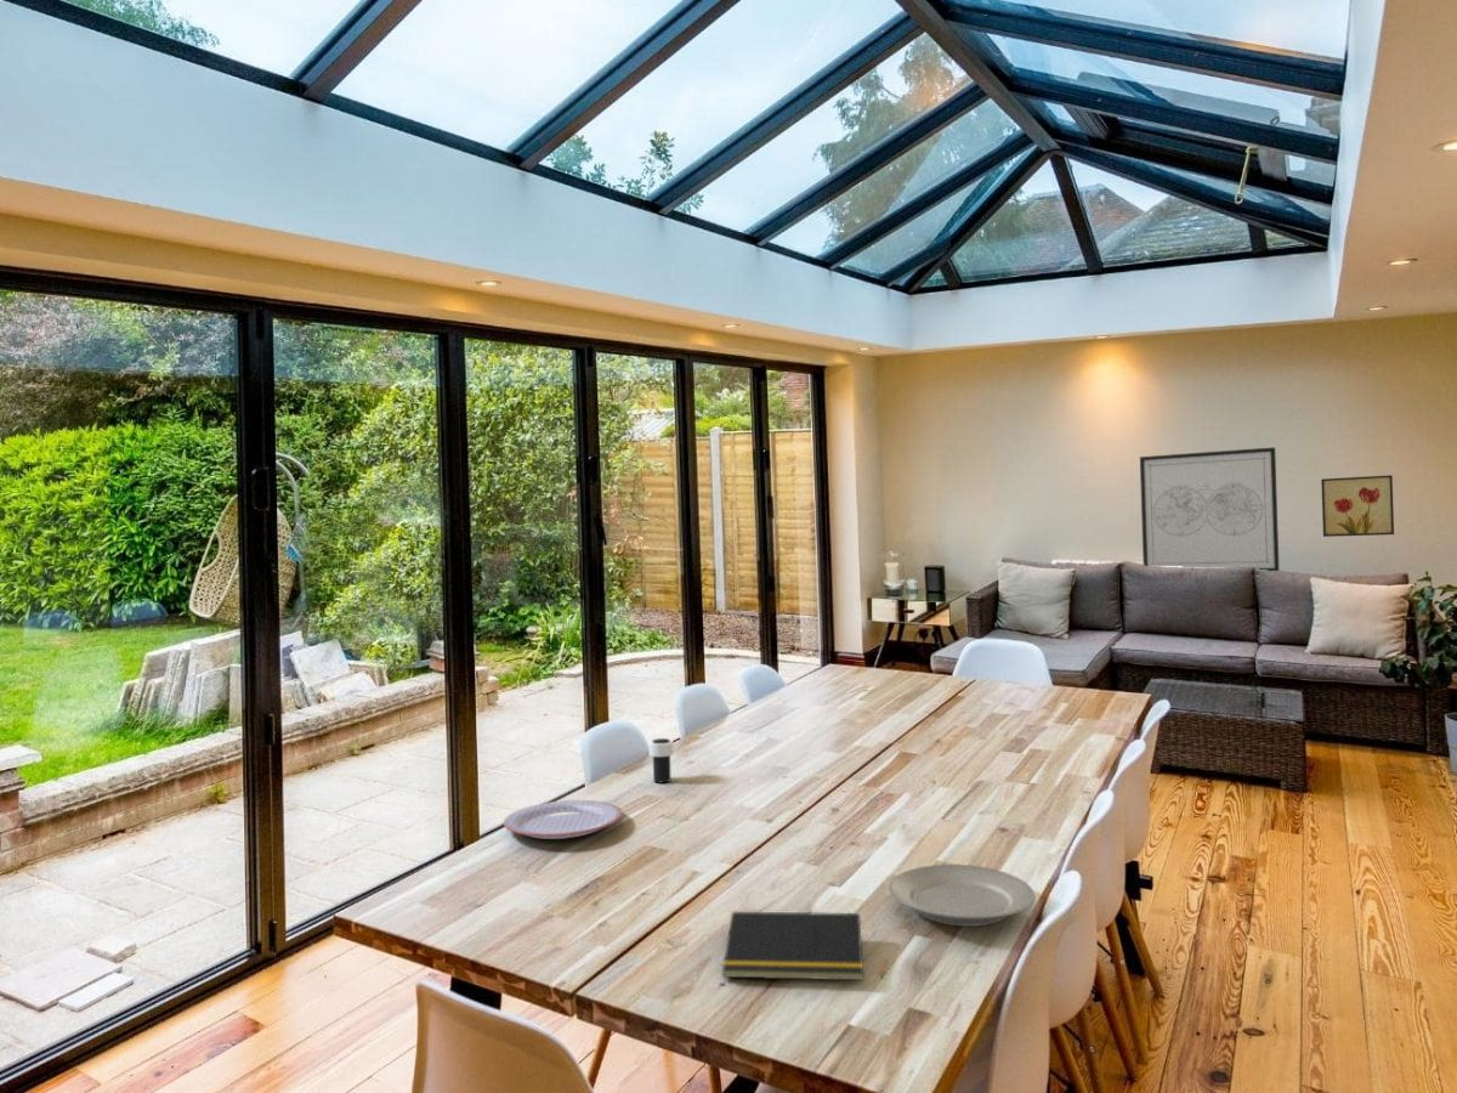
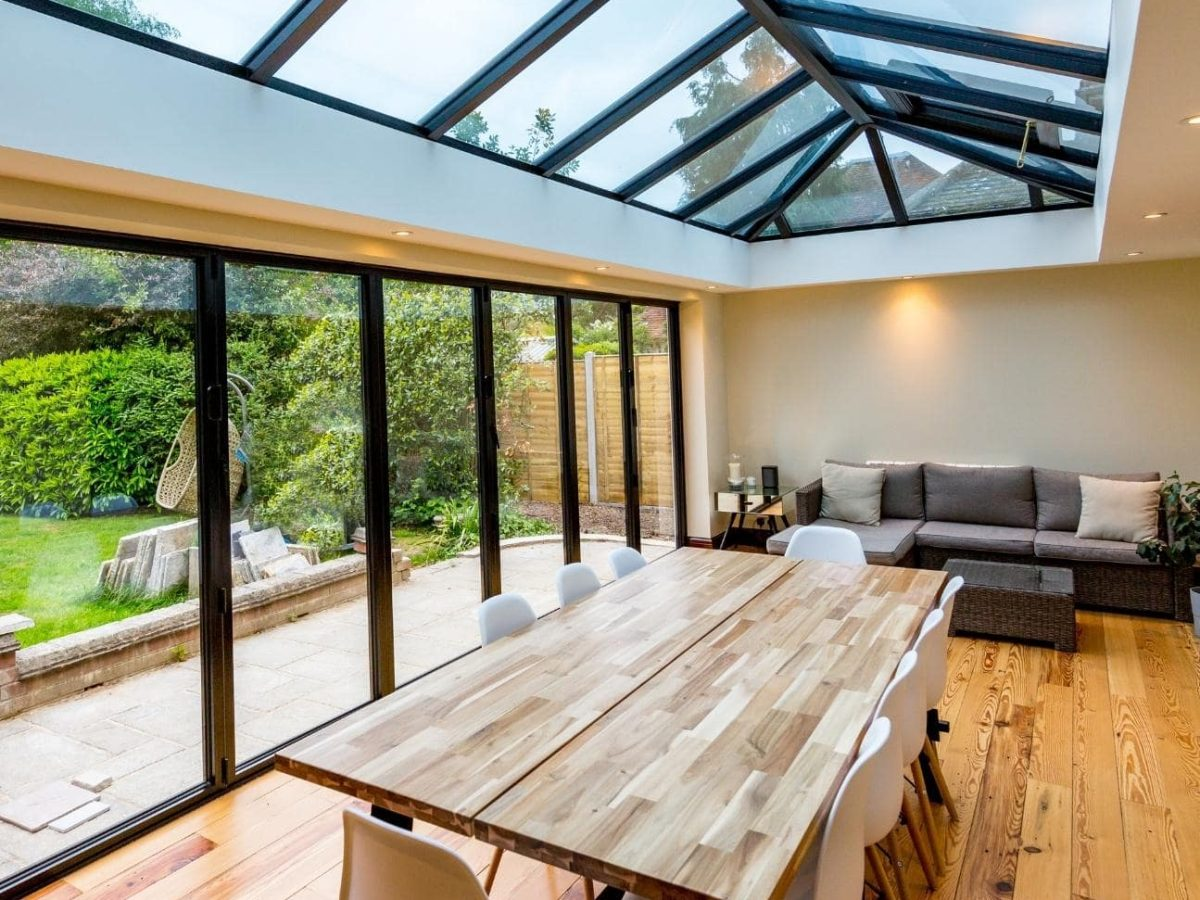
- wall art [1139,446,1281,572]
- wall art [1320,474,1395,538]
- plate [503,799,624,840]
- cup [648,737,675,783]
- notepad [721,911,864,981]
- plate [888,863,1036,928]
